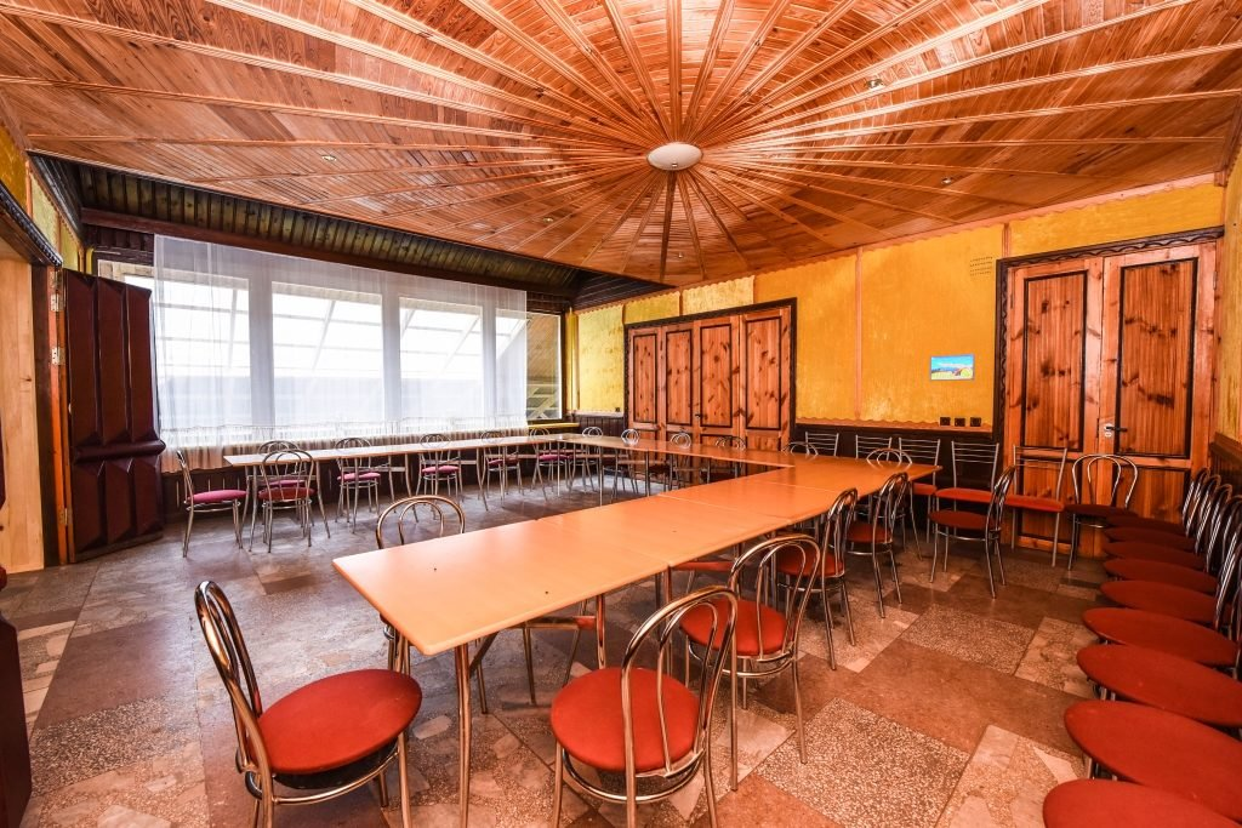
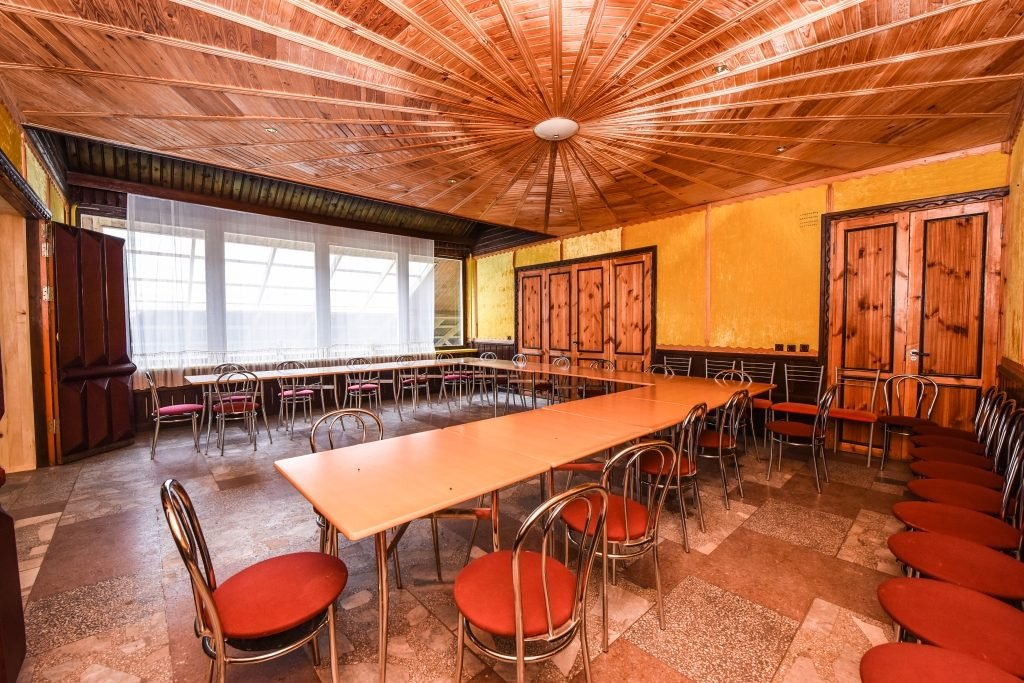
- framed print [929,353,976,382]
